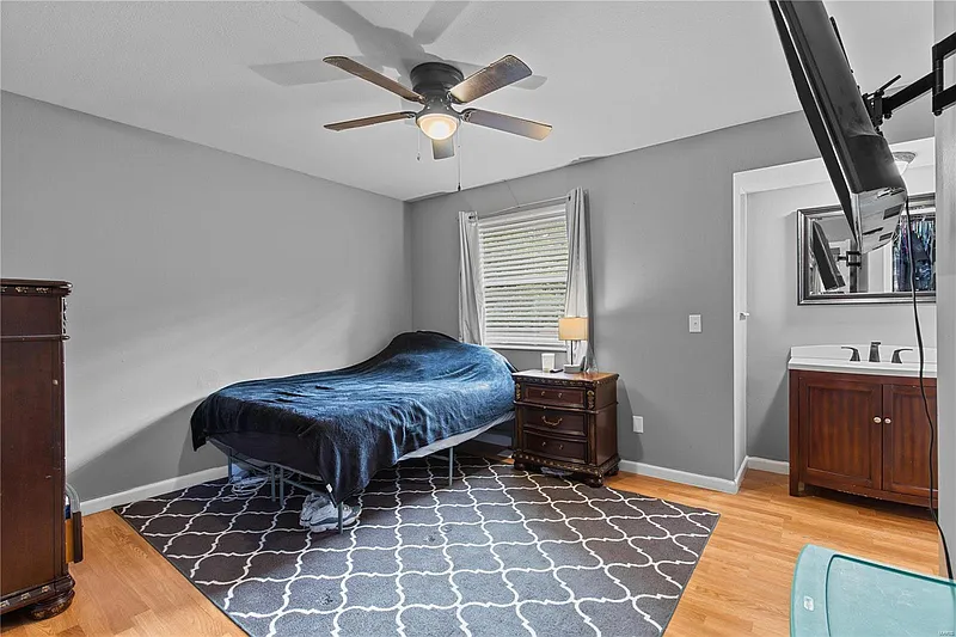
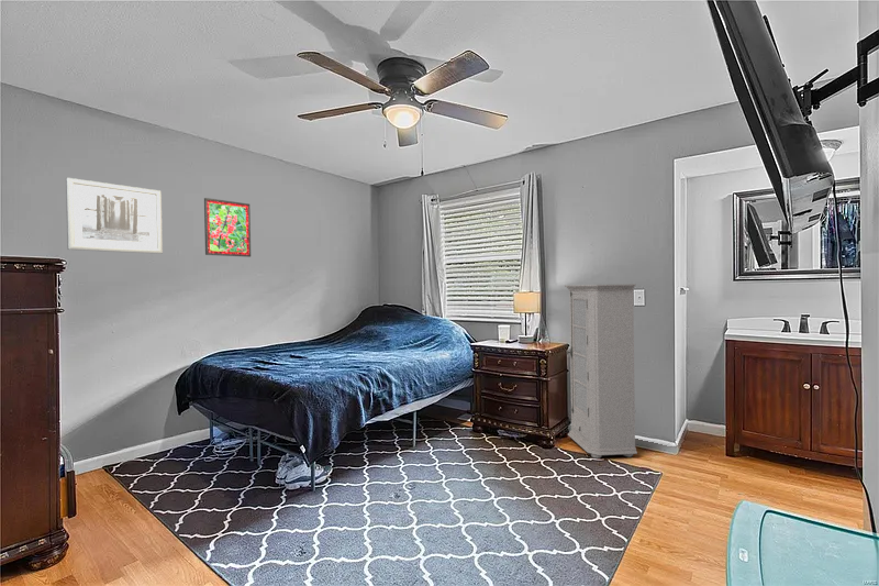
+ wall art [65,177,164,255]
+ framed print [203,197,252,258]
+ cabinet [564,283,638,460]
